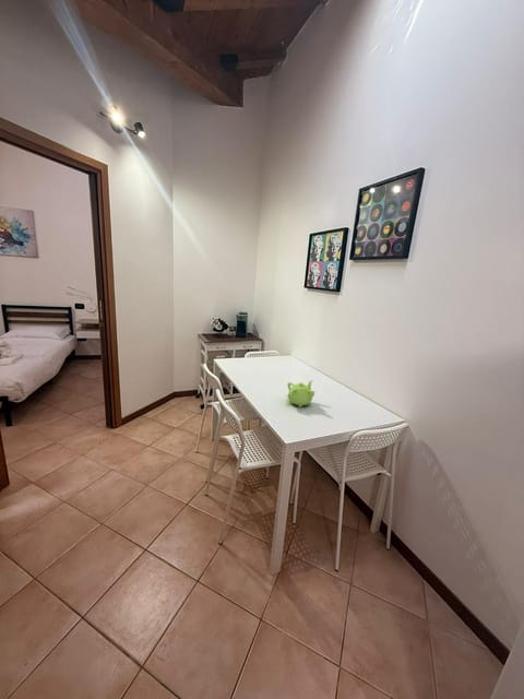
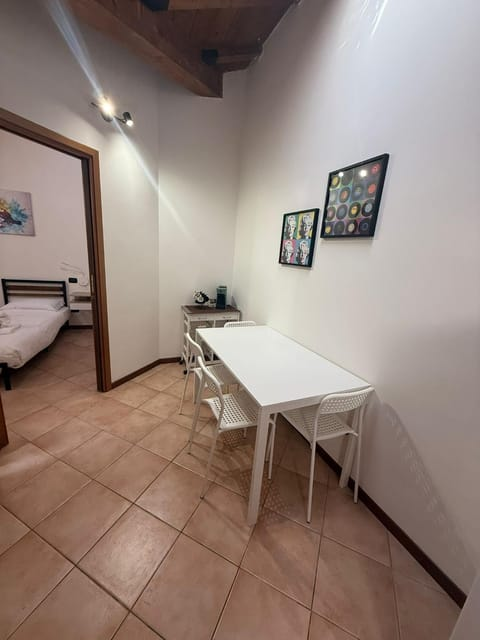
- teapot [287,379,315,408]
